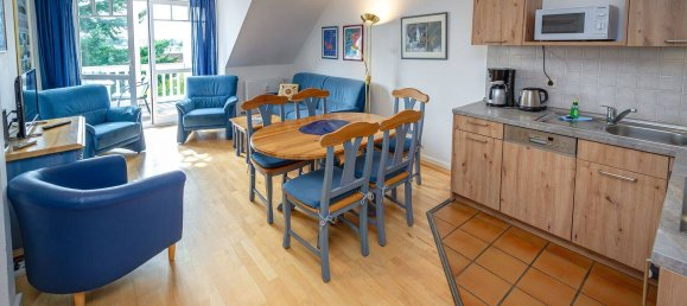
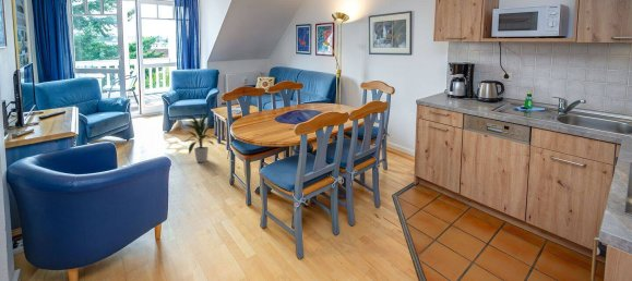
+ indoor plant [183,110,220,163]
